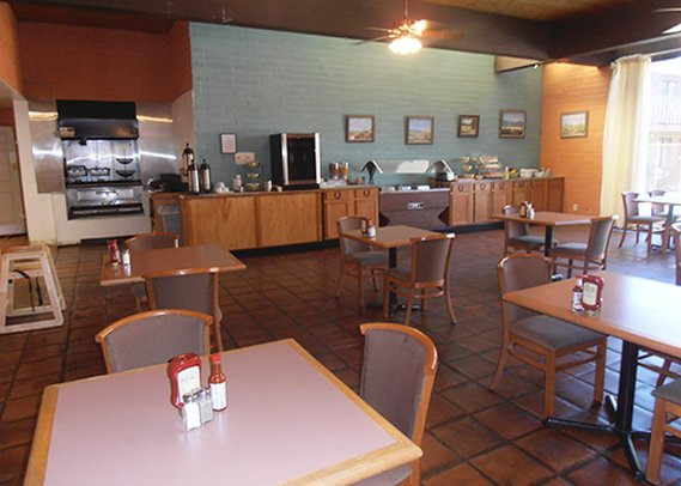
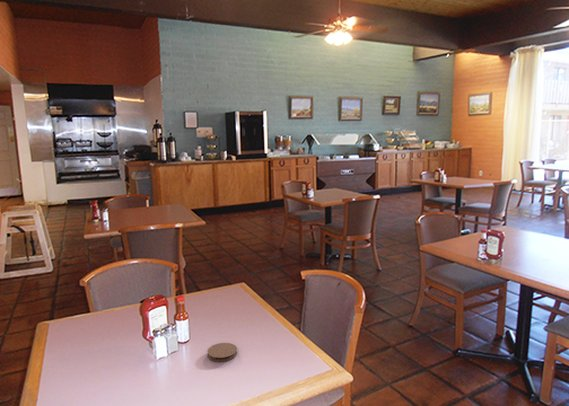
+ coaster [206,342,238,362]
